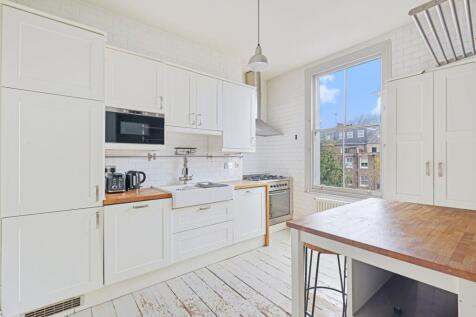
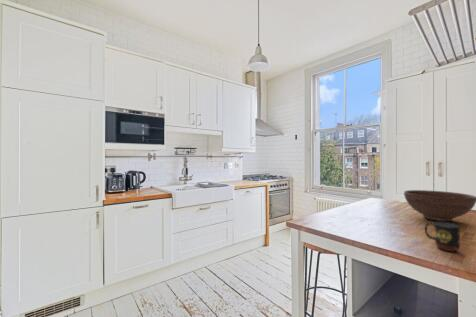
+ mug [424,221,461,253]
+ fruit bowl [403,189,476,222]
